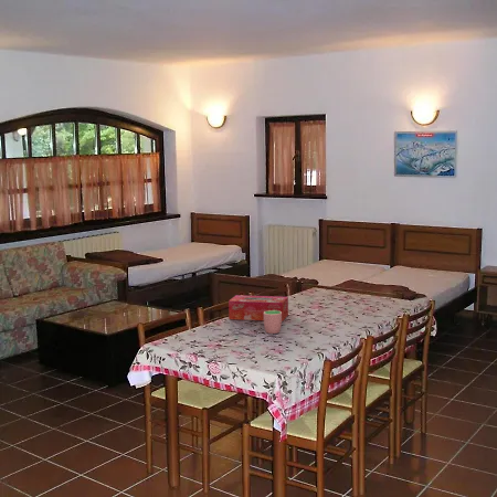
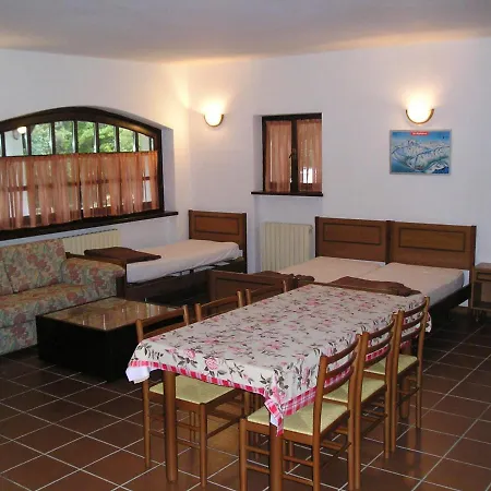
- cup [263,310,283,335]
- tissue box [228,294,289,322]
